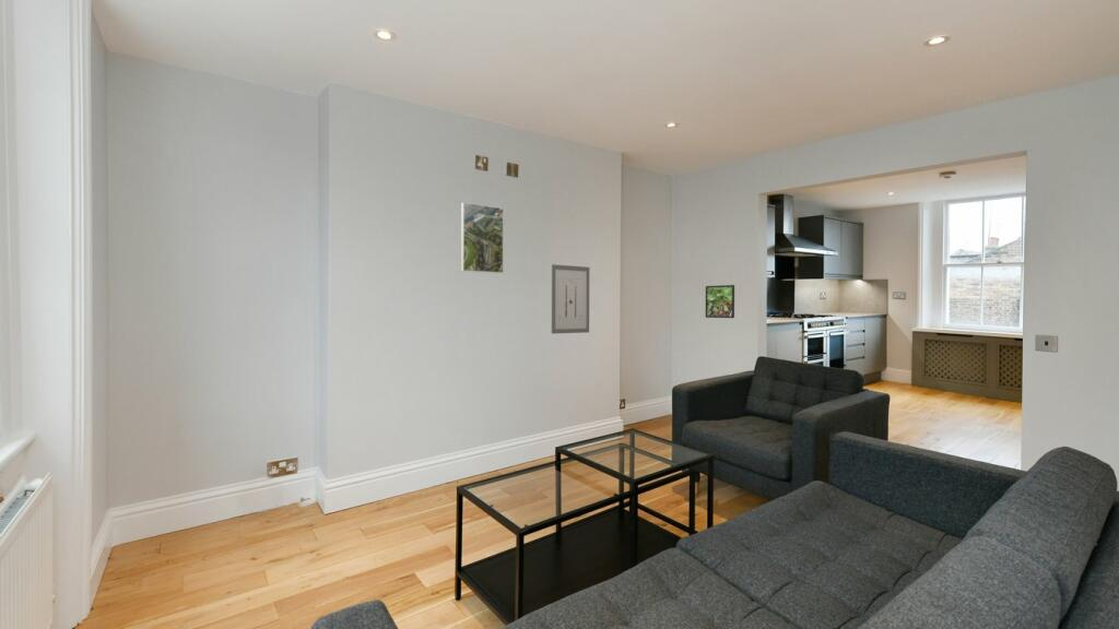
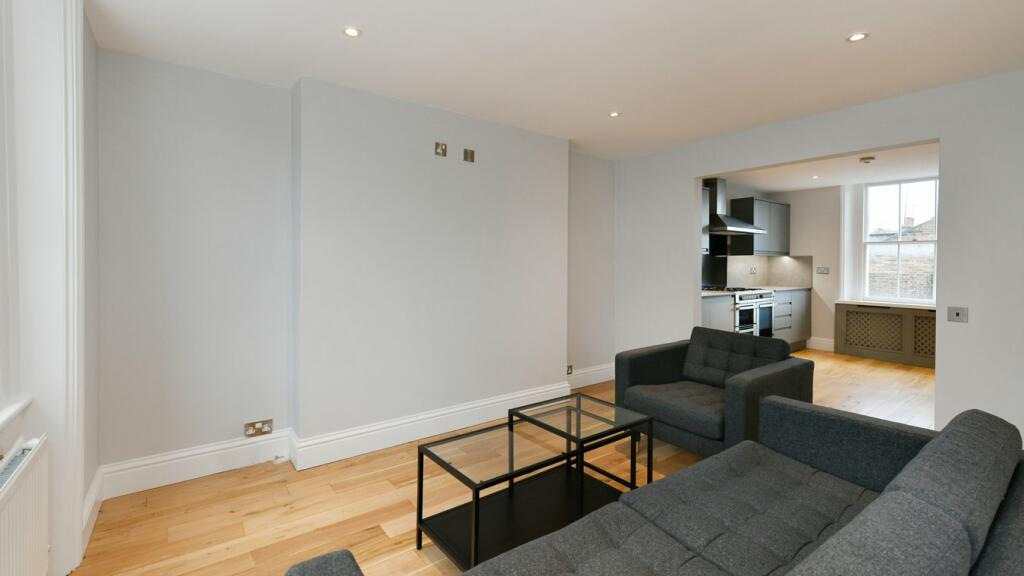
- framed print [705,284,735,319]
- wall art [551,263,590,334]
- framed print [460,201,505,274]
